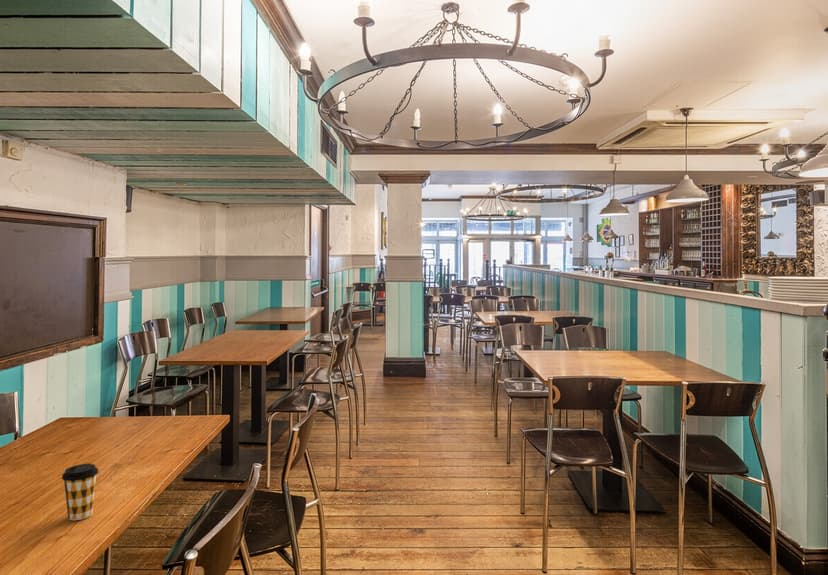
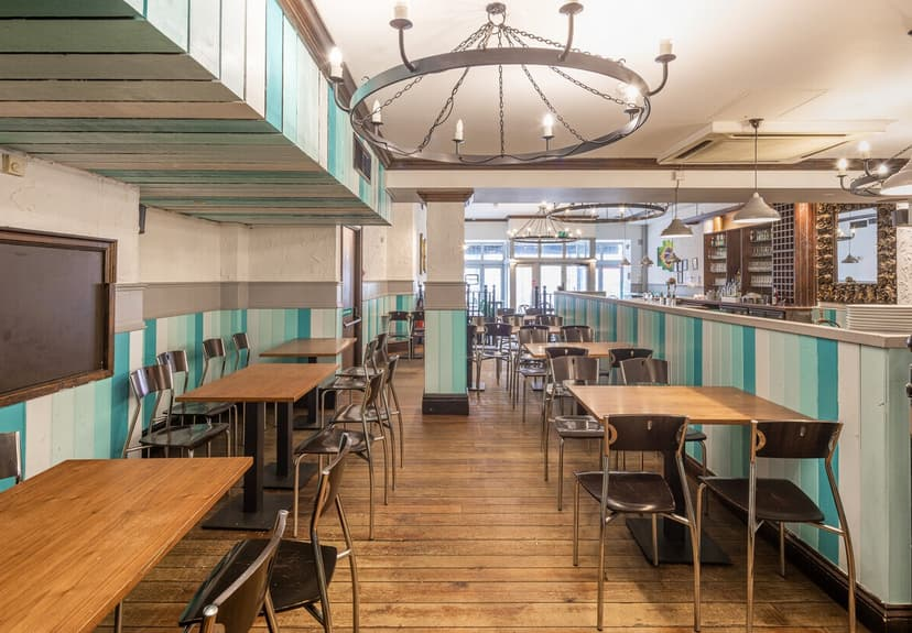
- coffee cup [61,463,99,521]
